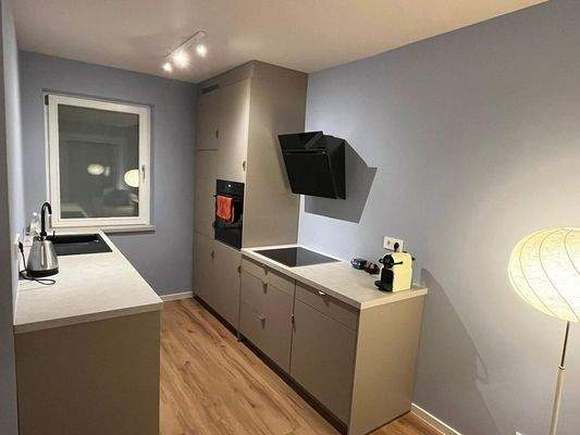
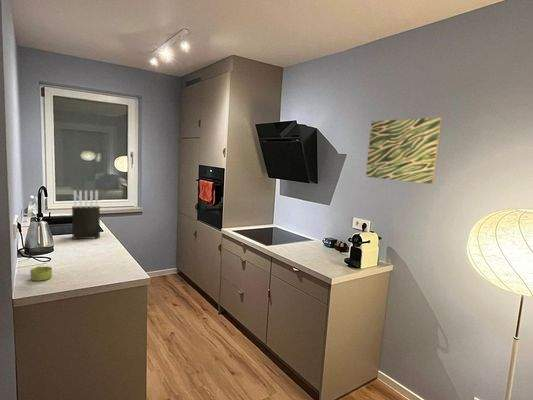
+ knife block [71,190,101,241]
+ jar [28,245,53,282]
+ wall art [365,116,443,185]
